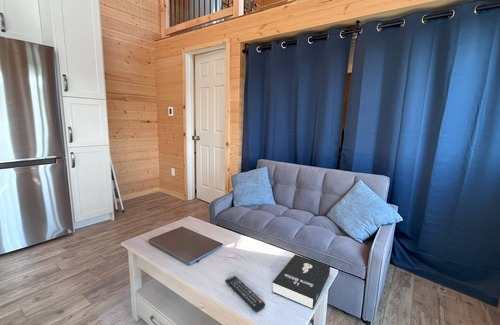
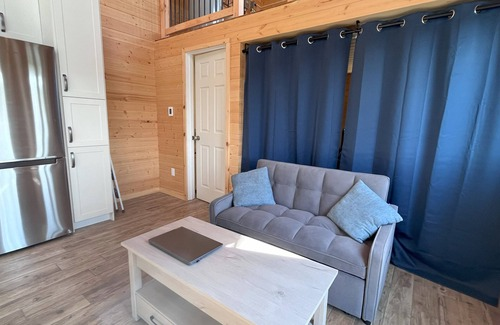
- booklet [271,254,331,310]
- remote control [224,275,266,313]
